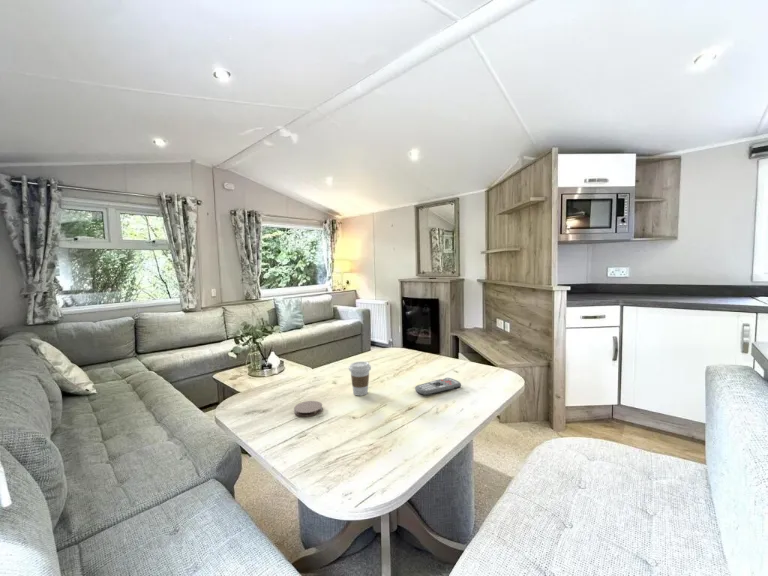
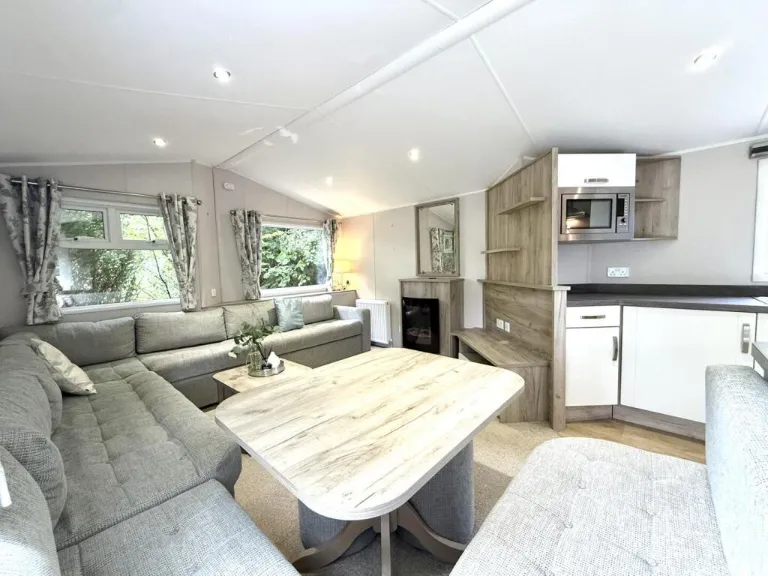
- coffee cup [348,361,372,397]
- coaster [293,400,324,418]
- remote control [414,377,462,396]
